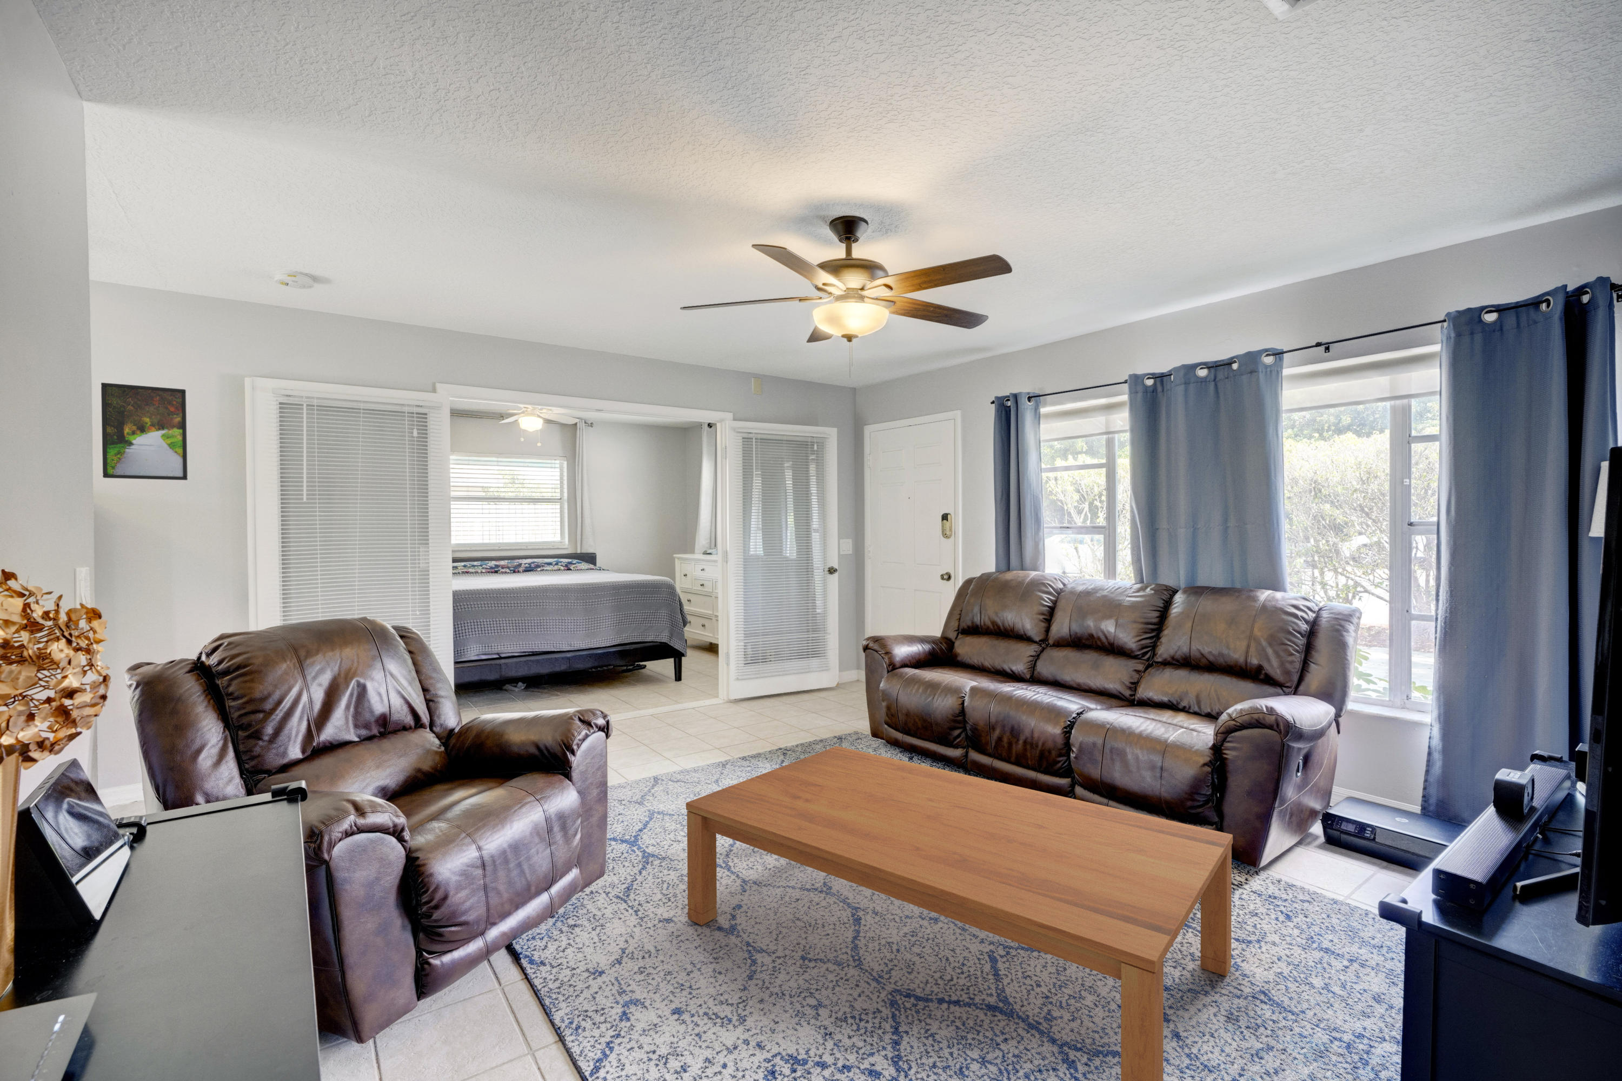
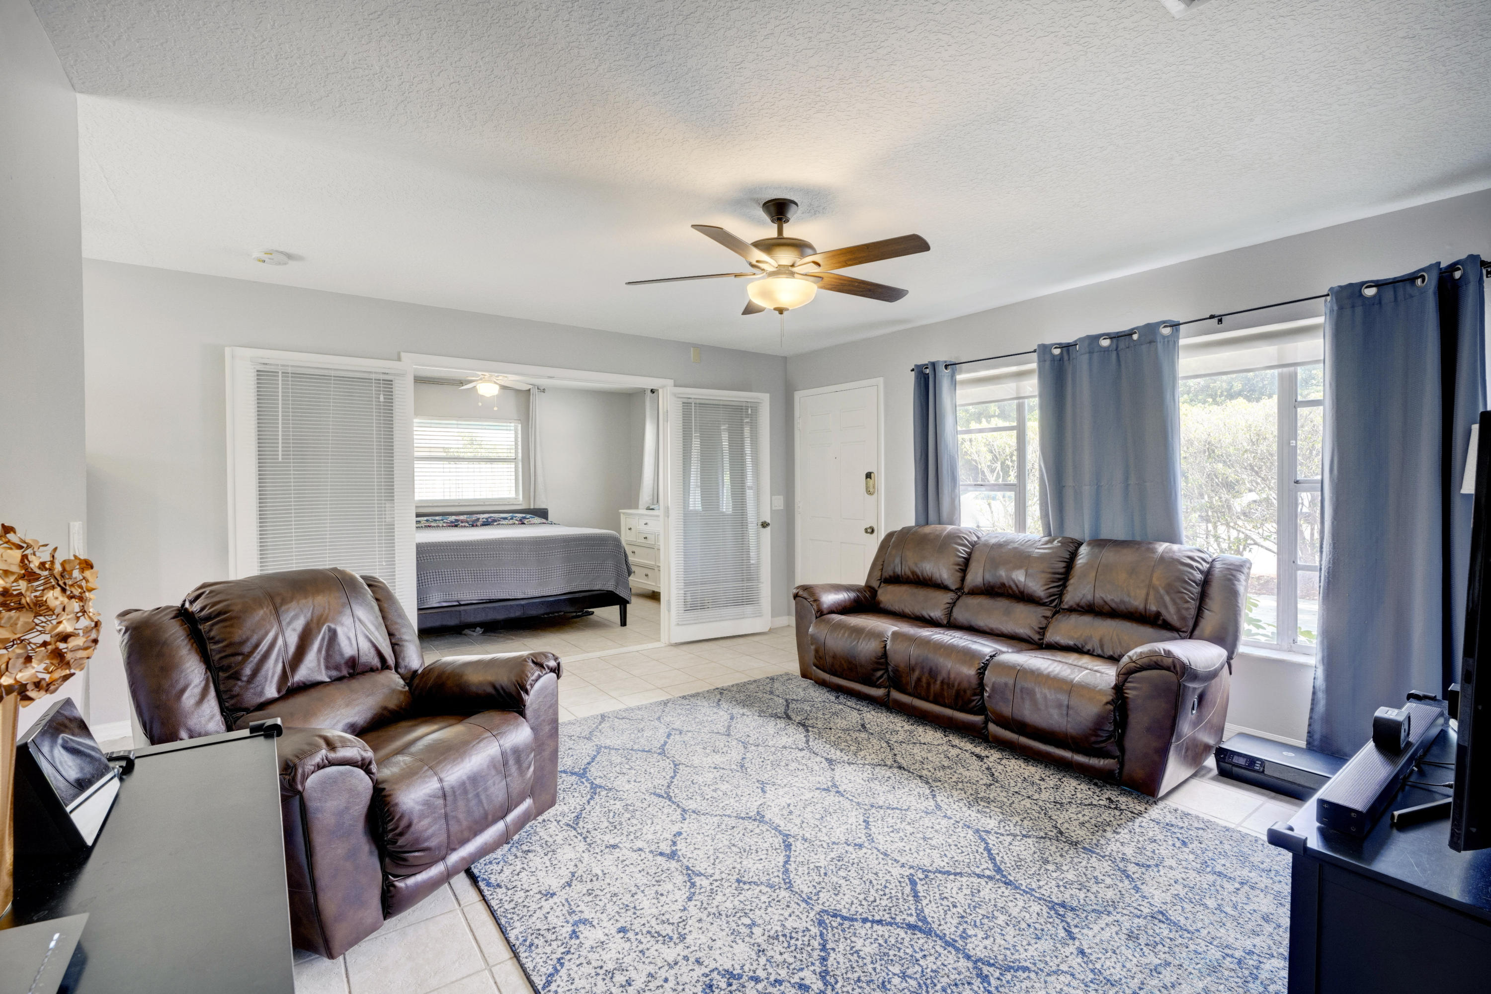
- coffee table [685,746,1233,1081]
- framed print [100,382,188,480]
